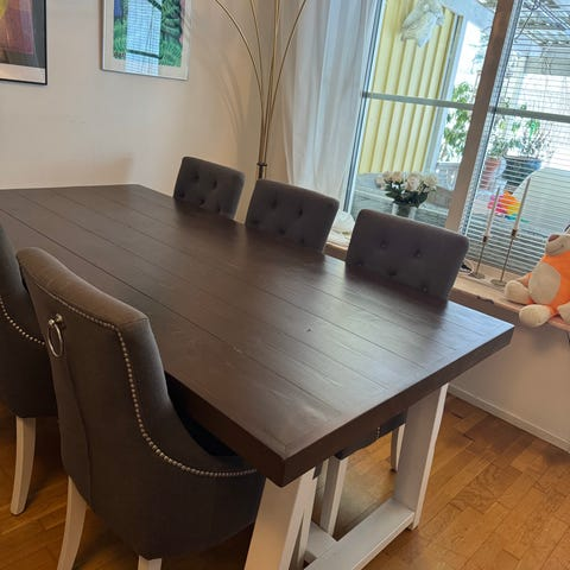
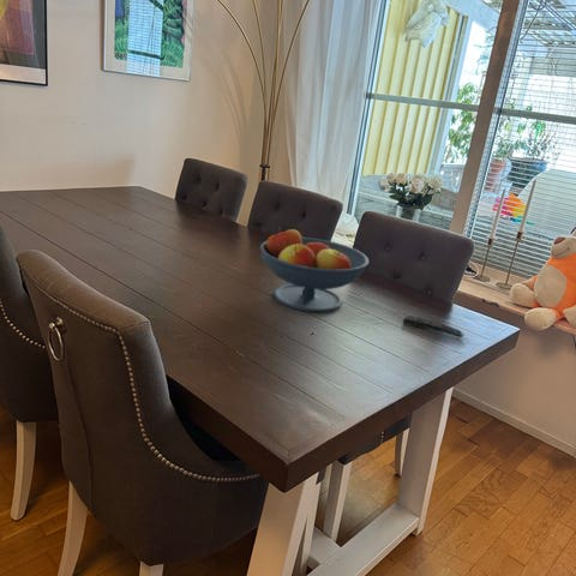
+ fruit bowl [259,227,370,313]
+ remote control [402,314,466,338]
